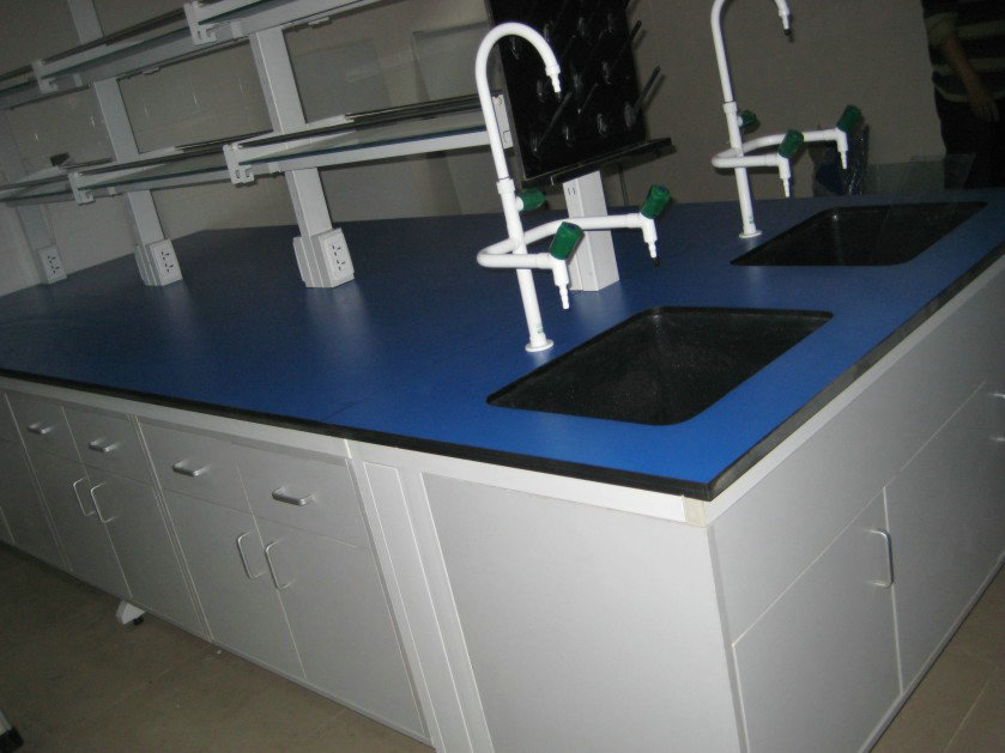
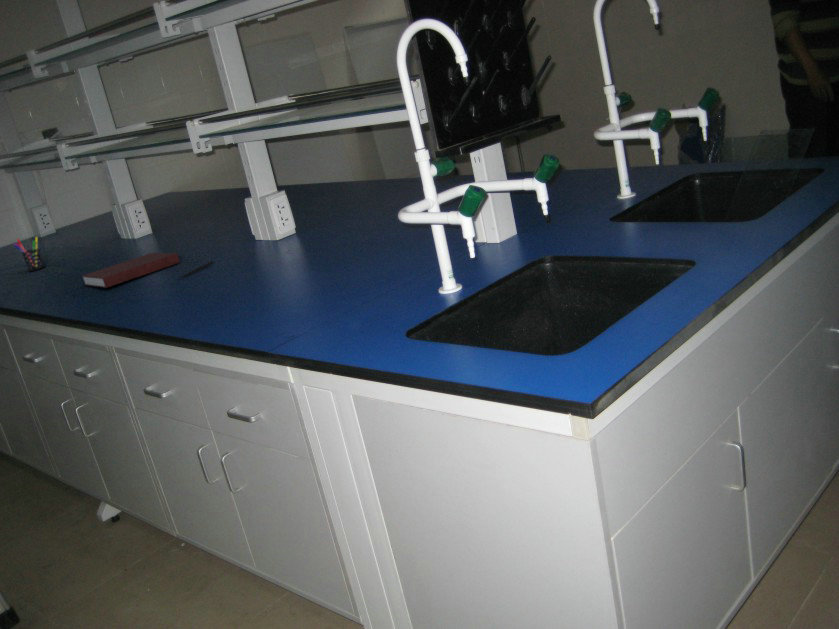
+ notebook [80,252,181,289]
+ pen [177,260,215,280]
+ pen holder [12,236,46,272]
